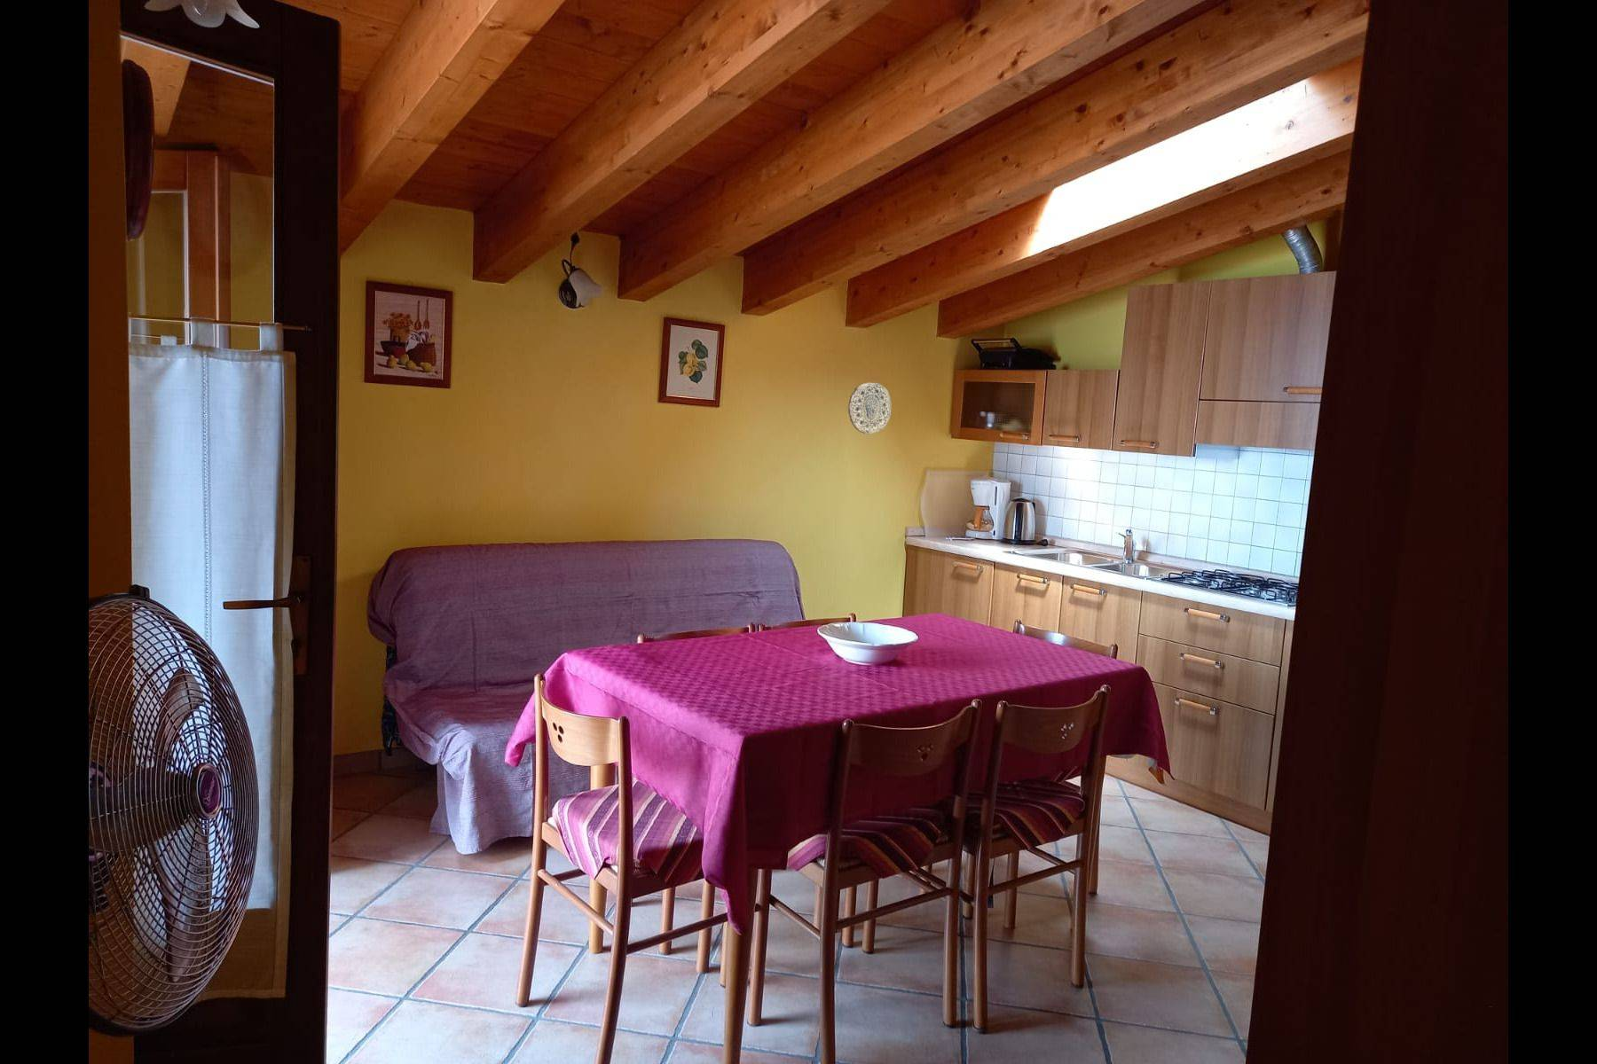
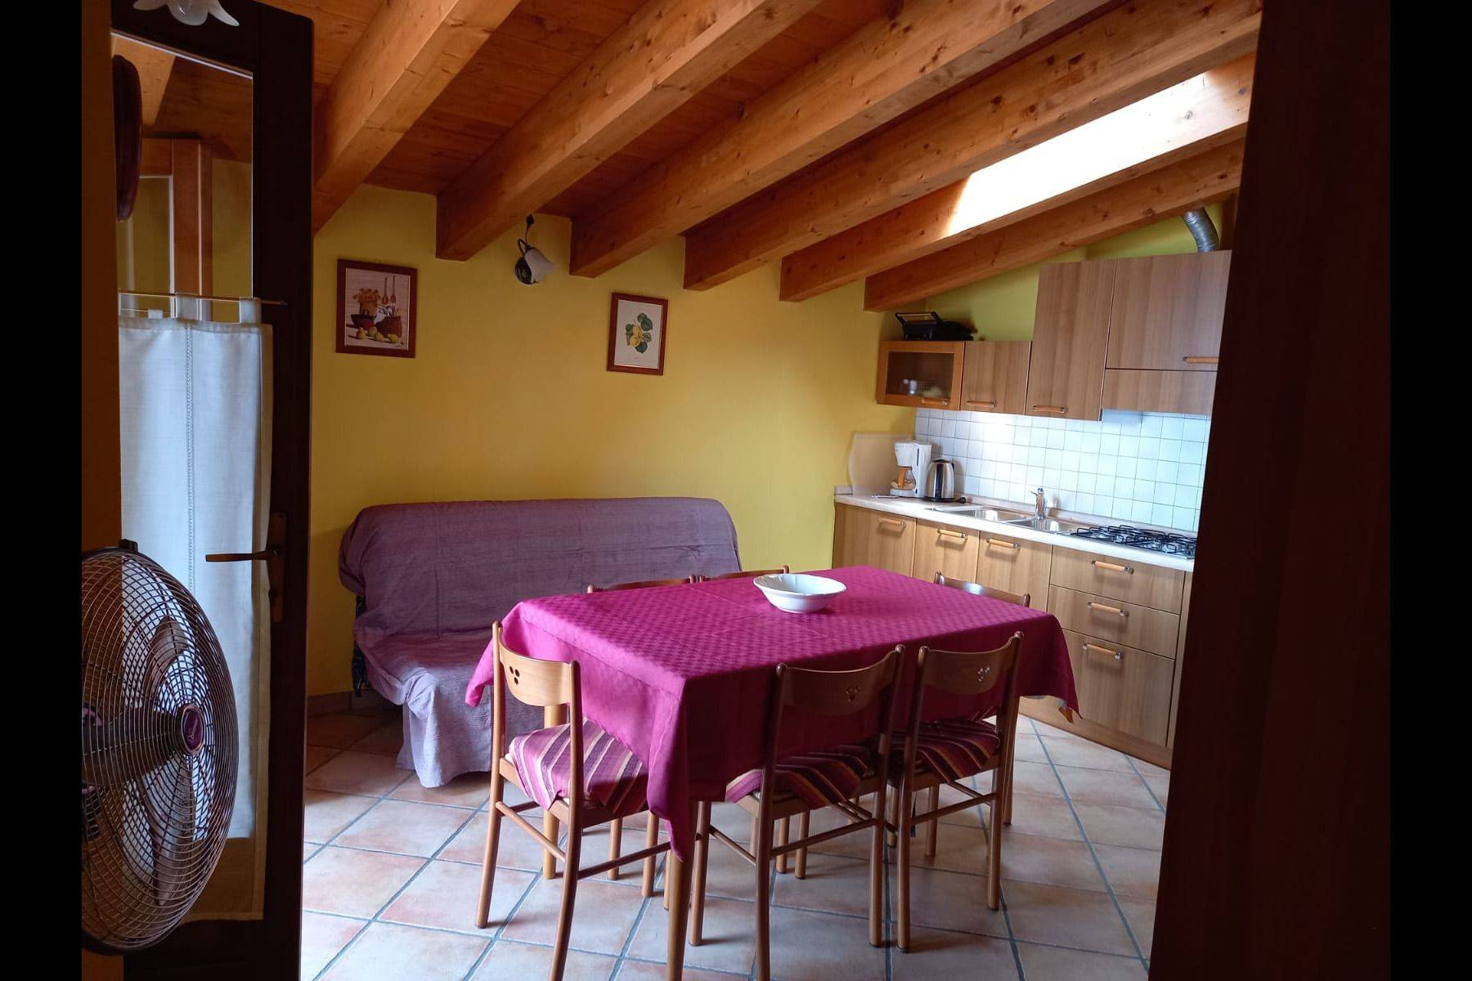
- decorative plate [847,381,891,435]
